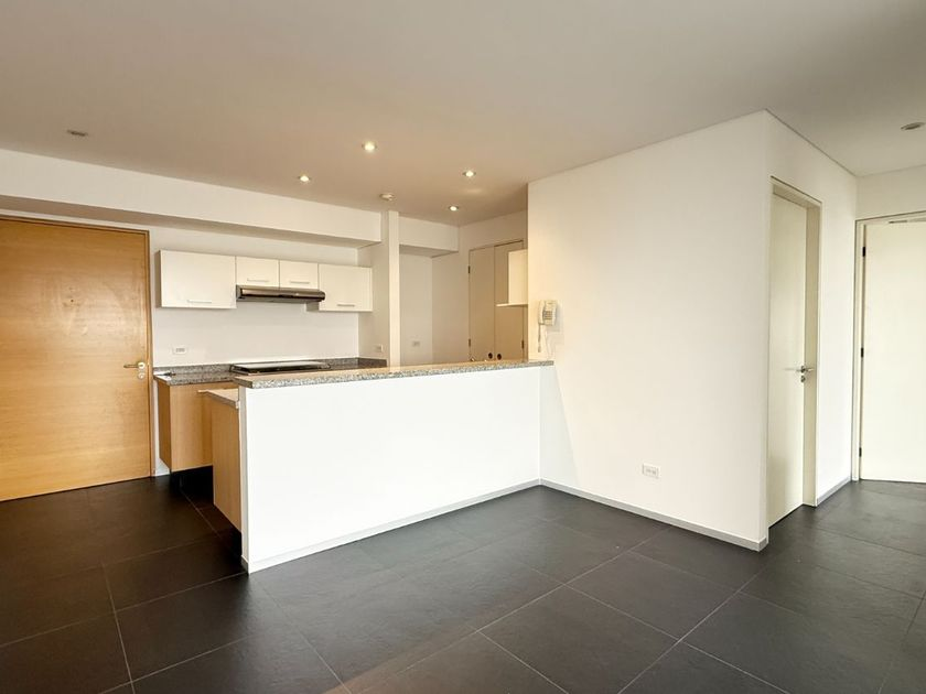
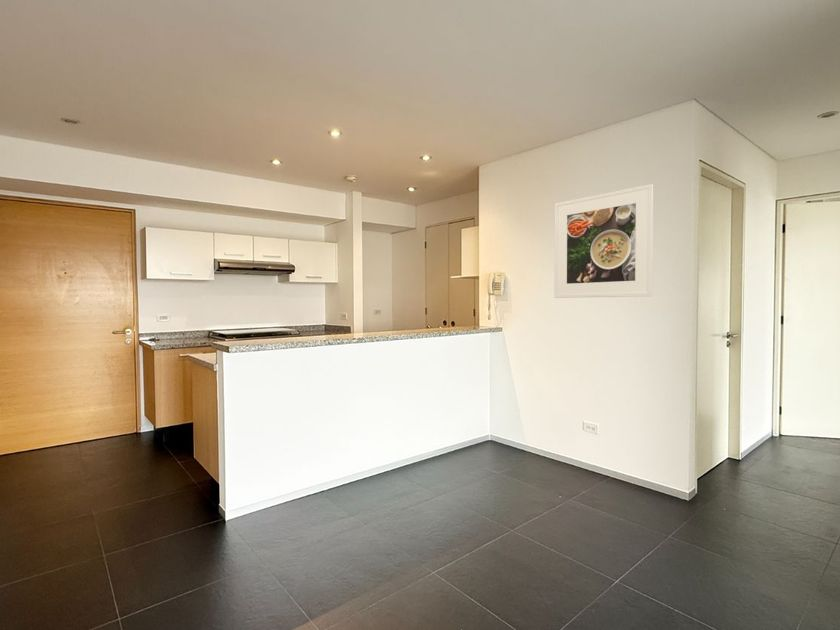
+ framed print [553,183,654,299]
